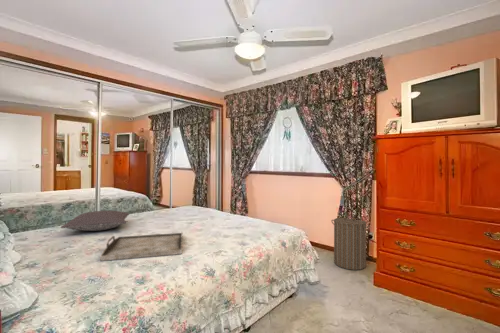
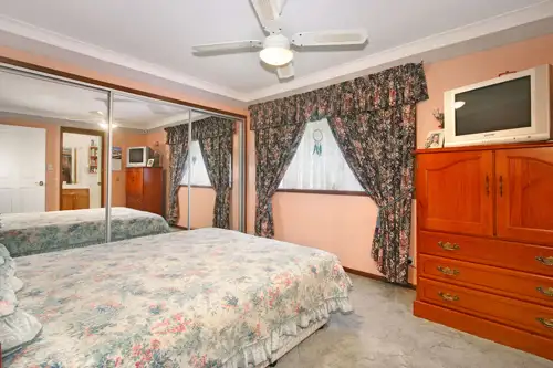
- laundry hamper [331,213,371,271]
- pillow [60,210,130,232]
- serving tray [99,231,183,262]
